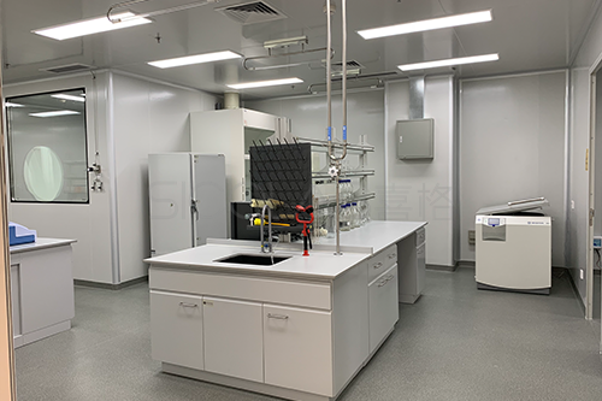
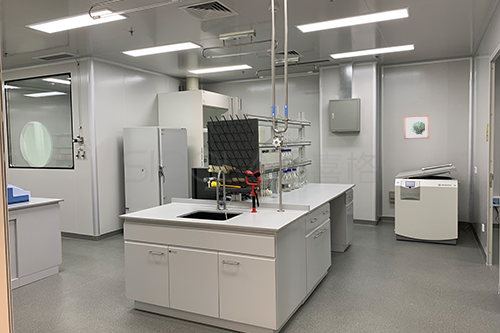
+ wall art [403,114,430,140]
